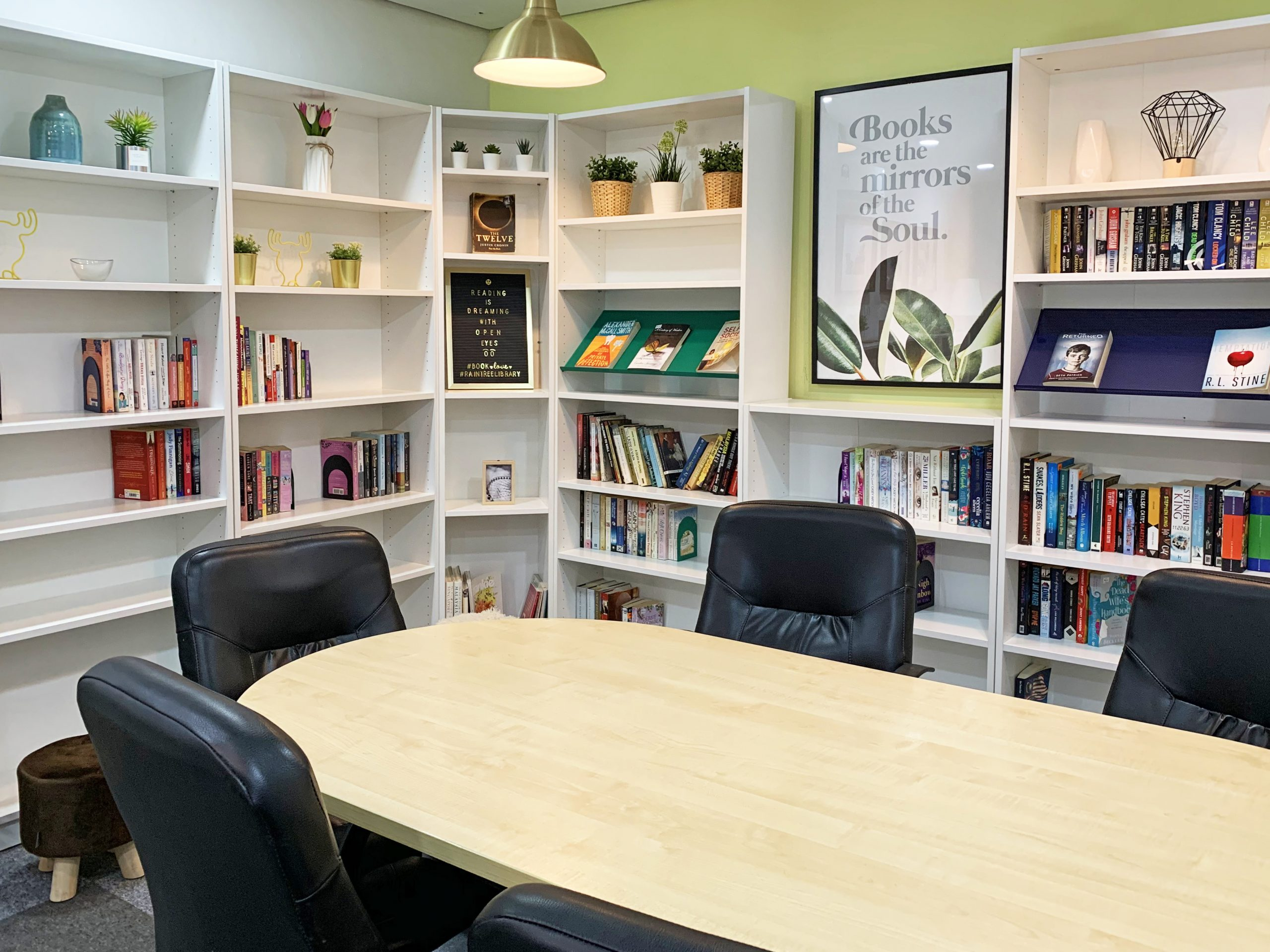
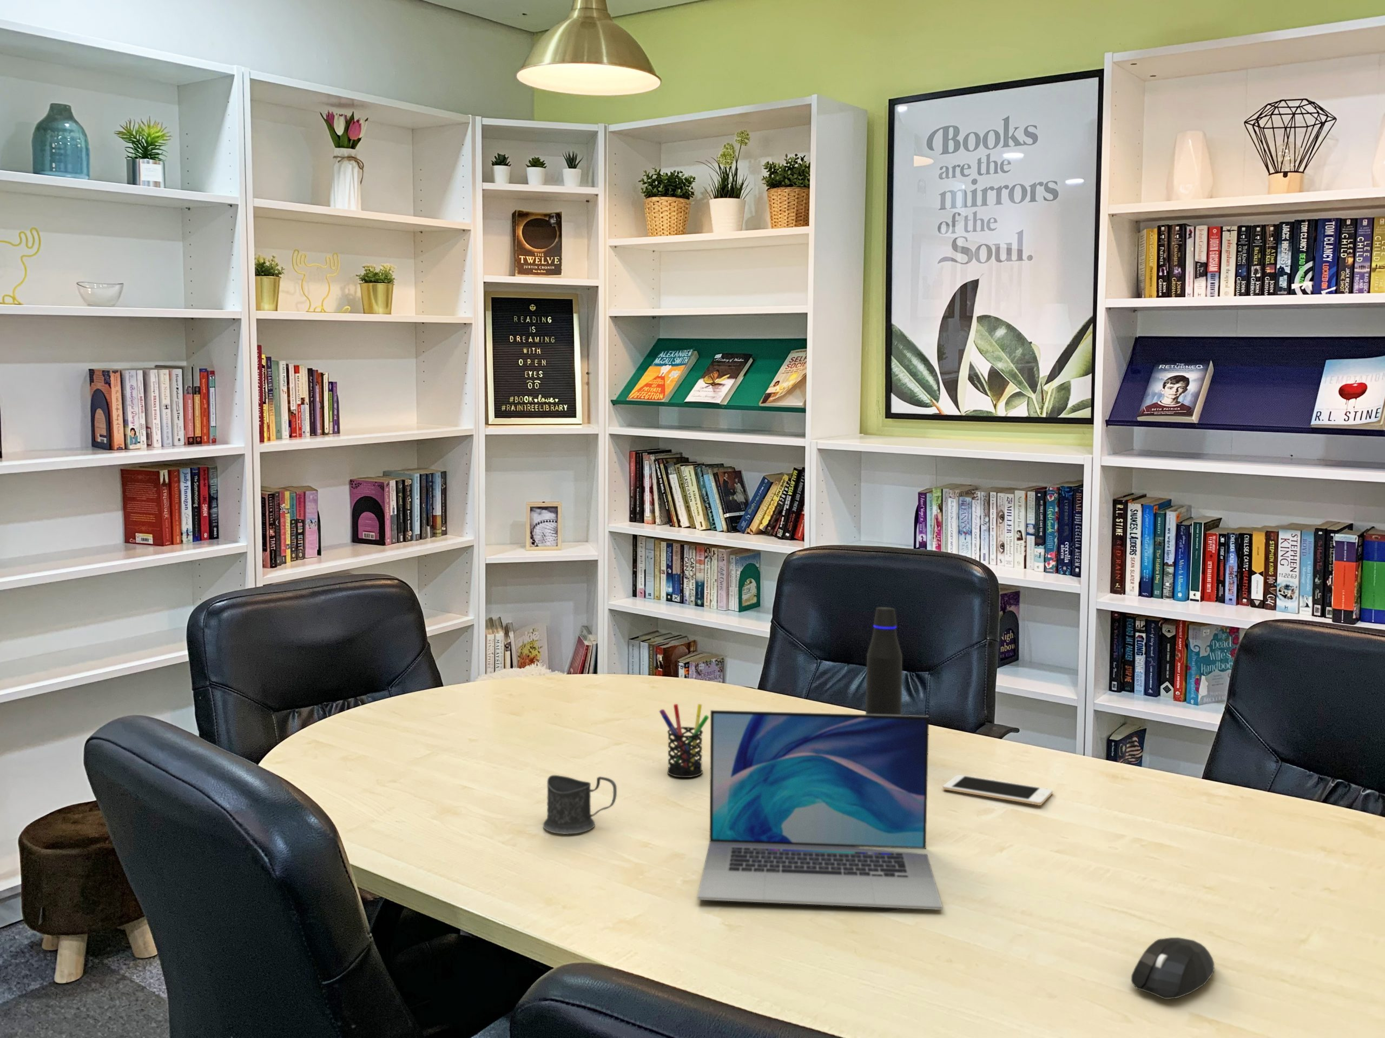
+ mouse [1131,937,1215,1000]
+ water bottle [865,606,903,715]
+ laptop [697,710,943,910]
+ pen holder [659,703,709,778]
+ mug [543,775,617,835]
+ cell phone [942,774,1053,806]
